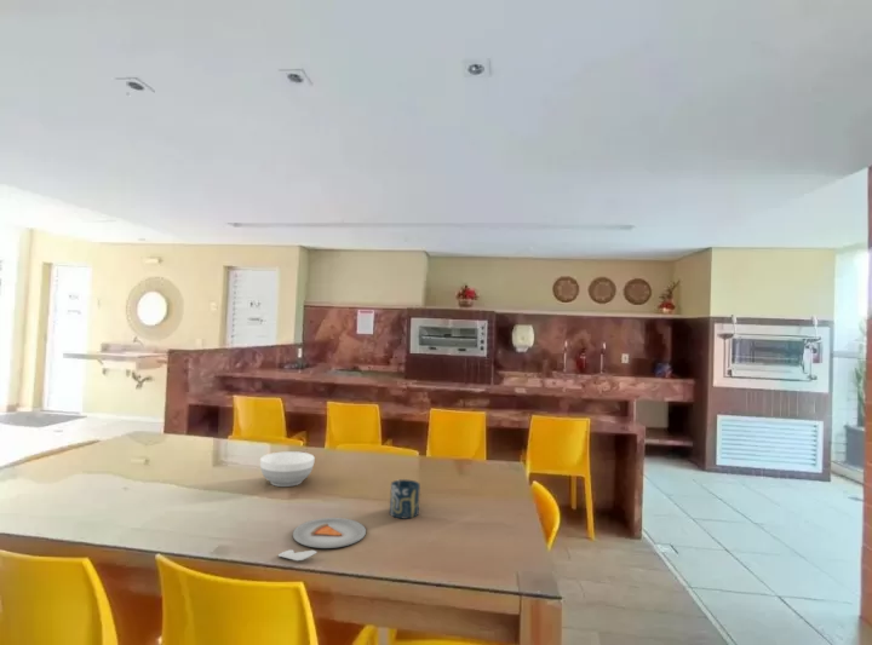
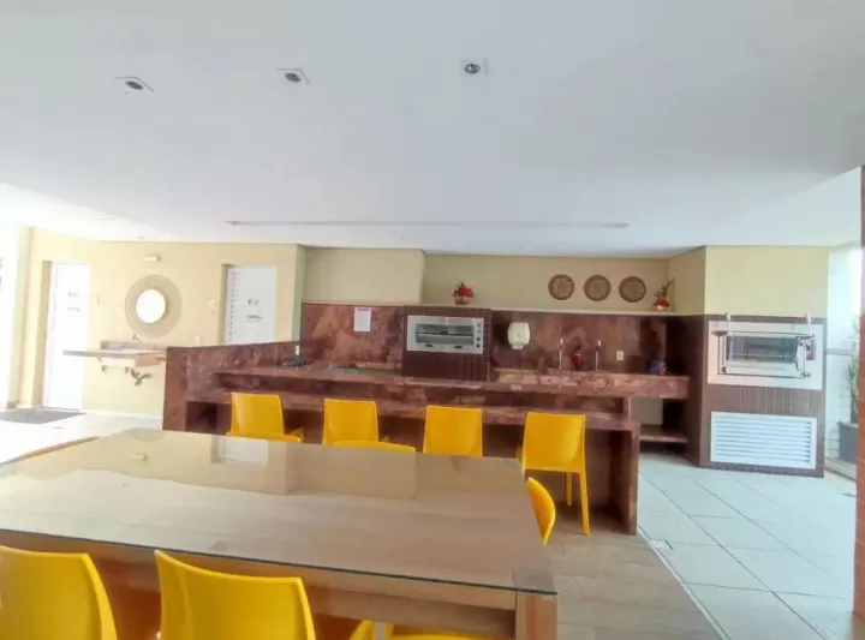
- dinner plate [277,517,367,562]
- cup [389,478,421,520]
- bowl [259,450,316,488]
